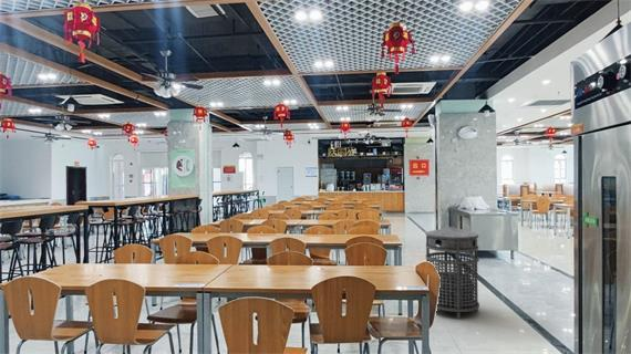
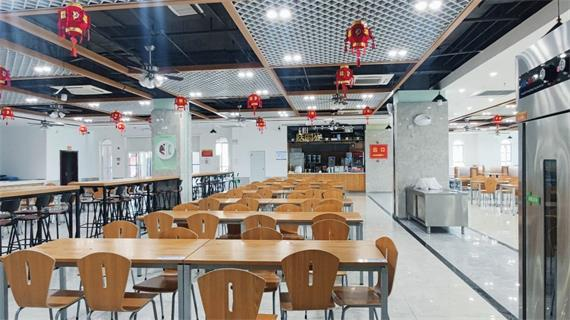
- trash can [424,226,480,320]
